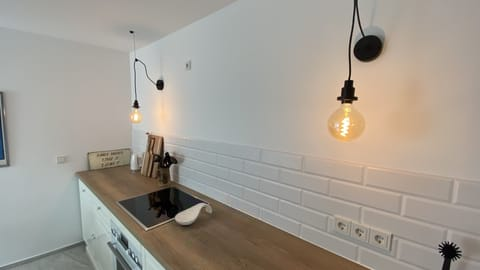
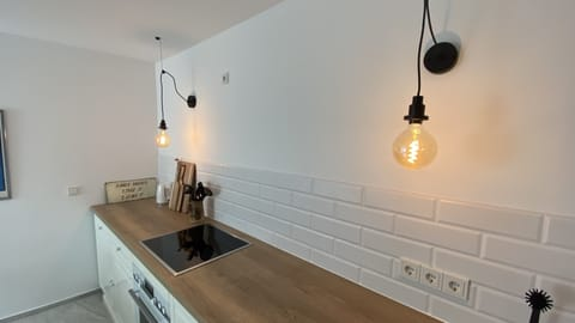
- spoon rest [174,202,213,226]
